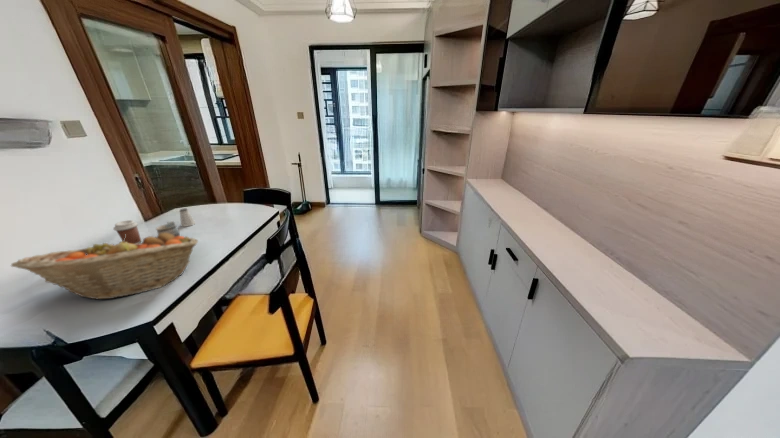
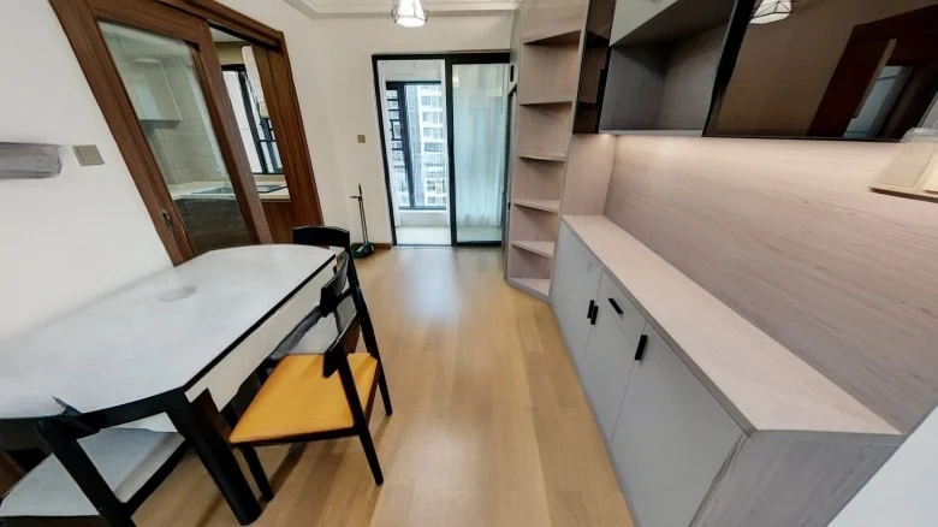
- fruit basket [10,233,199,300]
- mug [155,220,181,237]
- saltshaker [178,207,197,228]
- coffee cup [112,219,142,244]
